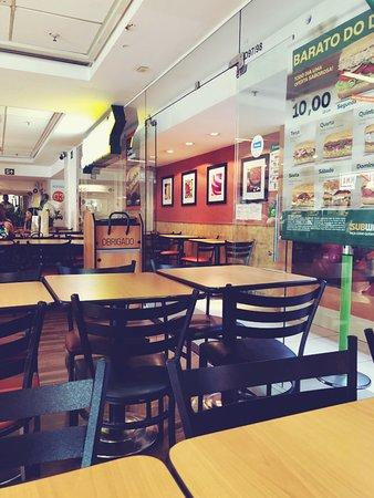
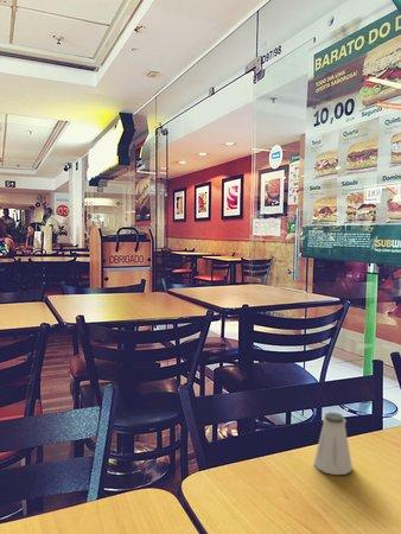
+ saltshaker [313,412,354,476]
